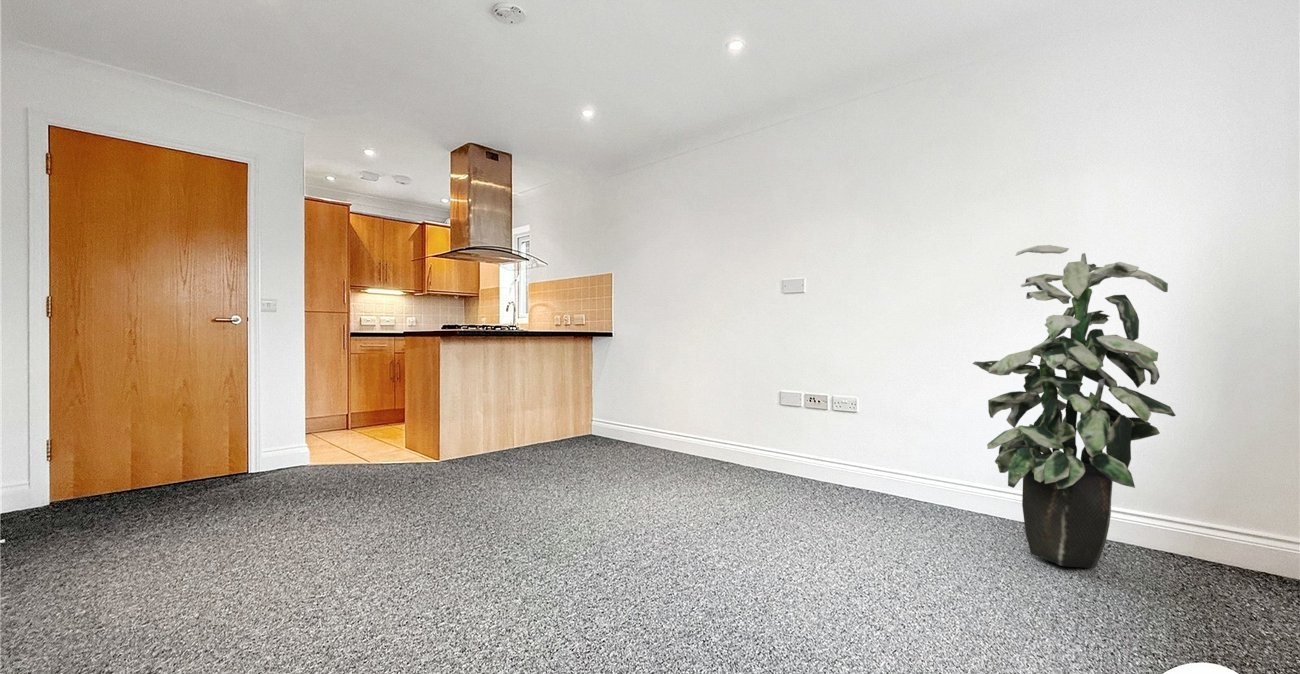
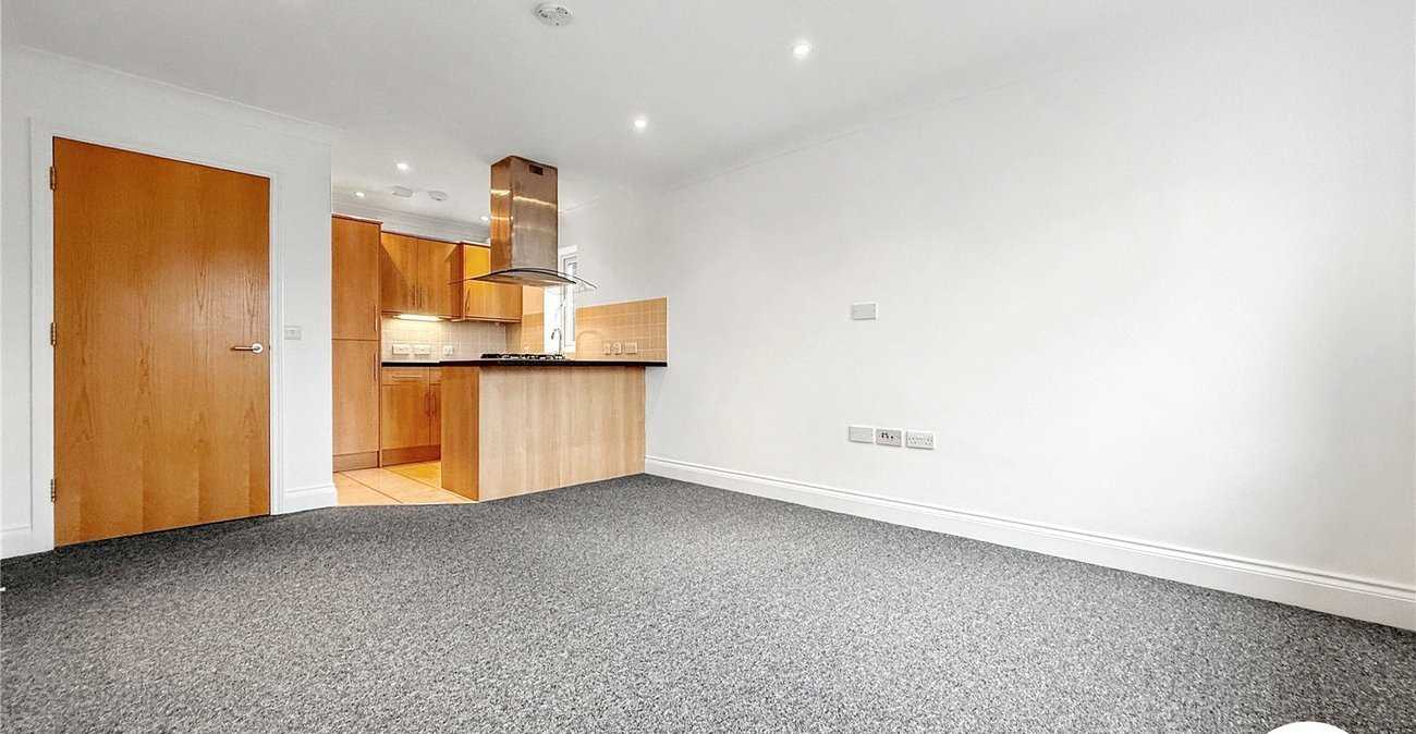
- indoor plant [972,244,1177,569]
